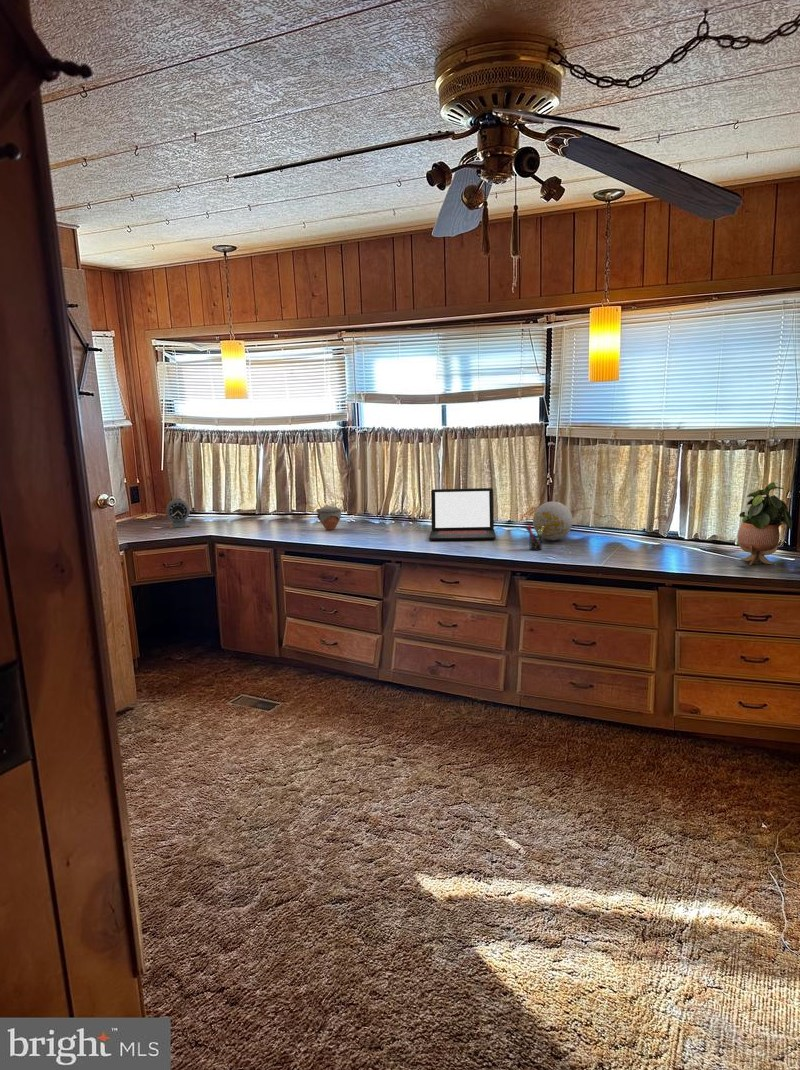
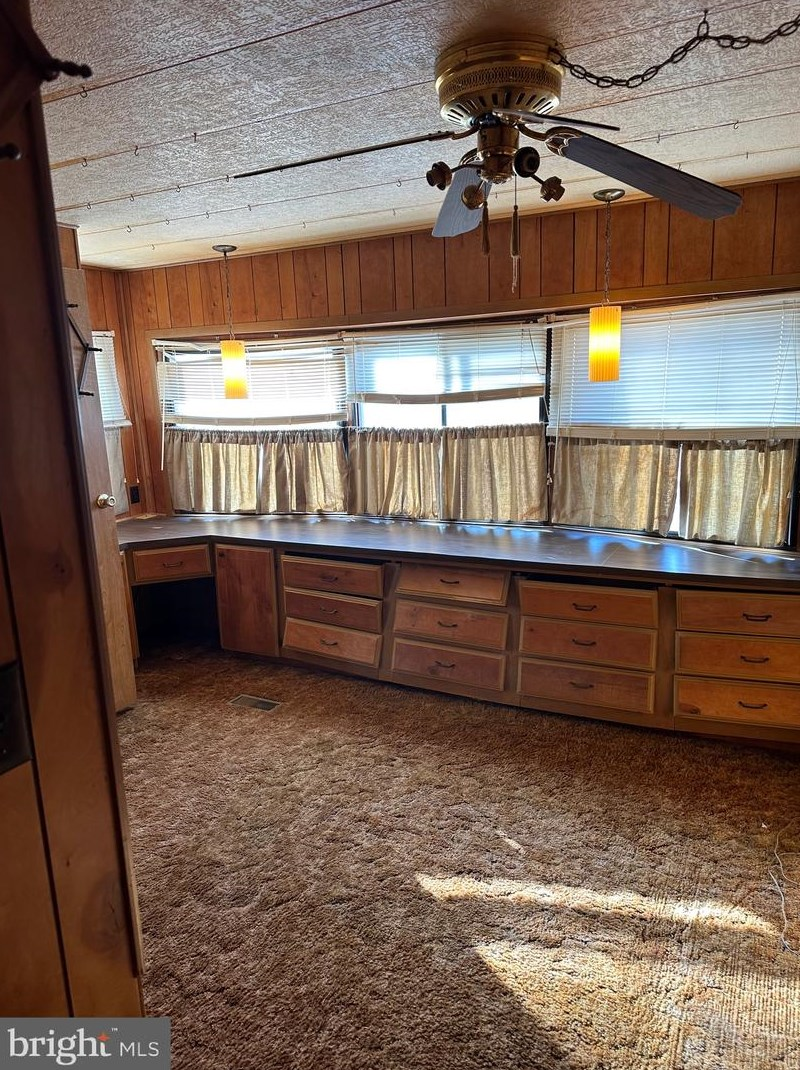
- jar [316,505,342,531]
- potted plant [737,481,793,566]
- decorative ball [532,501,574,541]
- alarm clock [165,497,191,529]
- laptop [428,487,497,541]
- pen holder [525,523,544,551]
